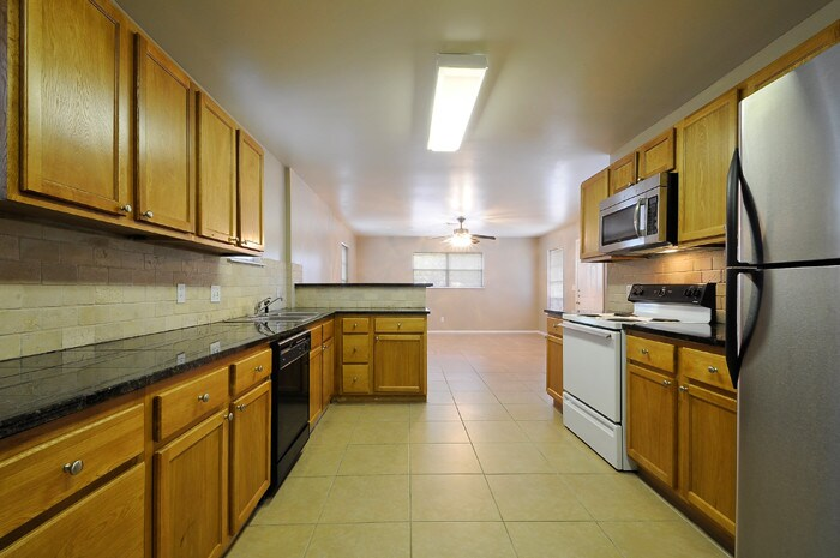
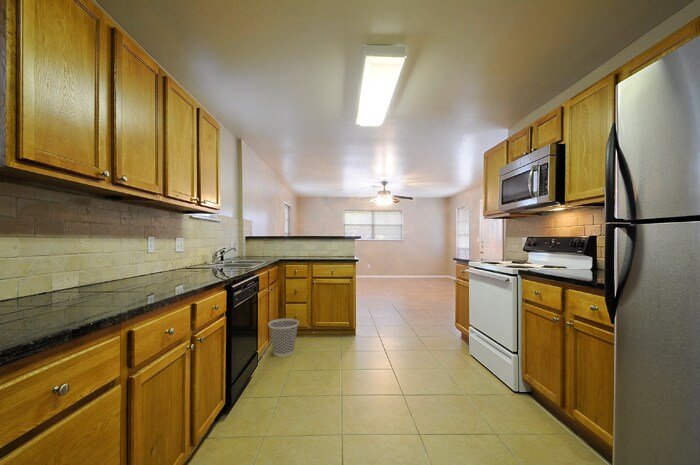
+ wastebasket [267,318,300,357]
